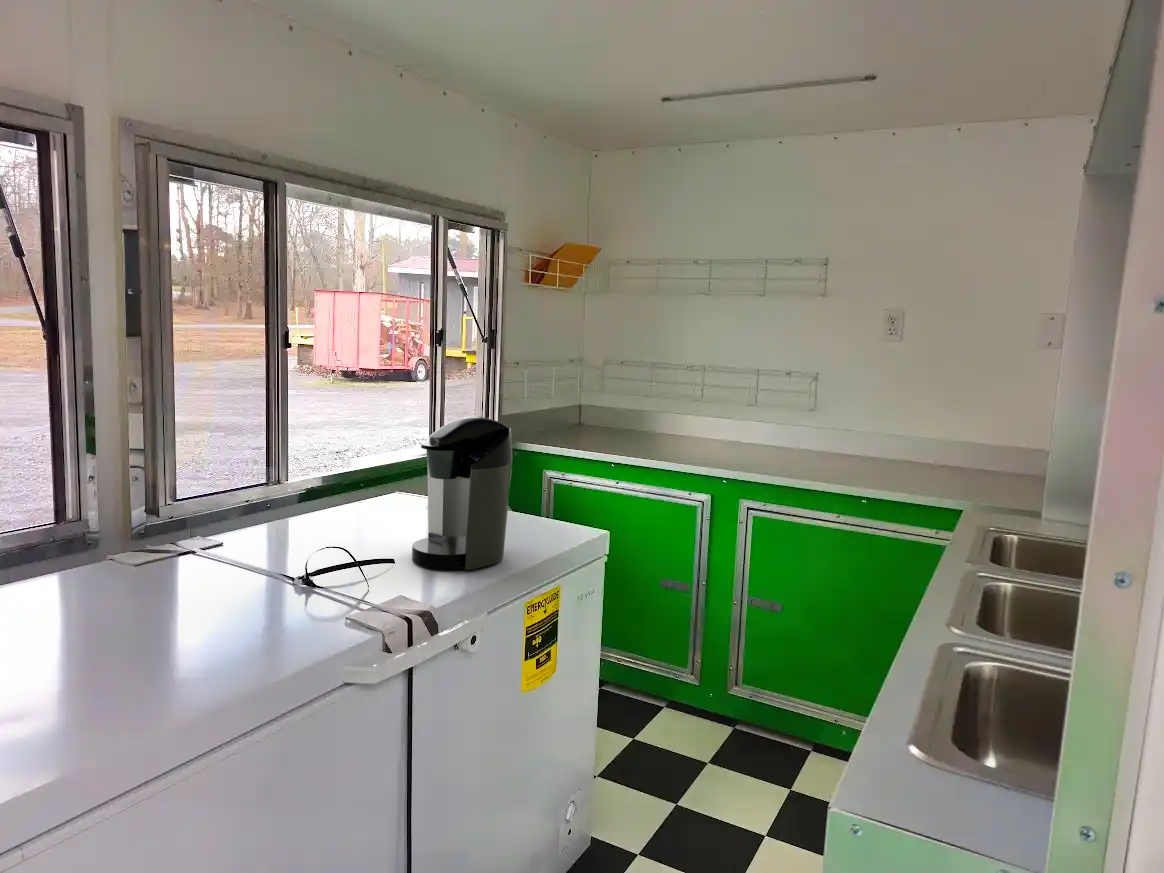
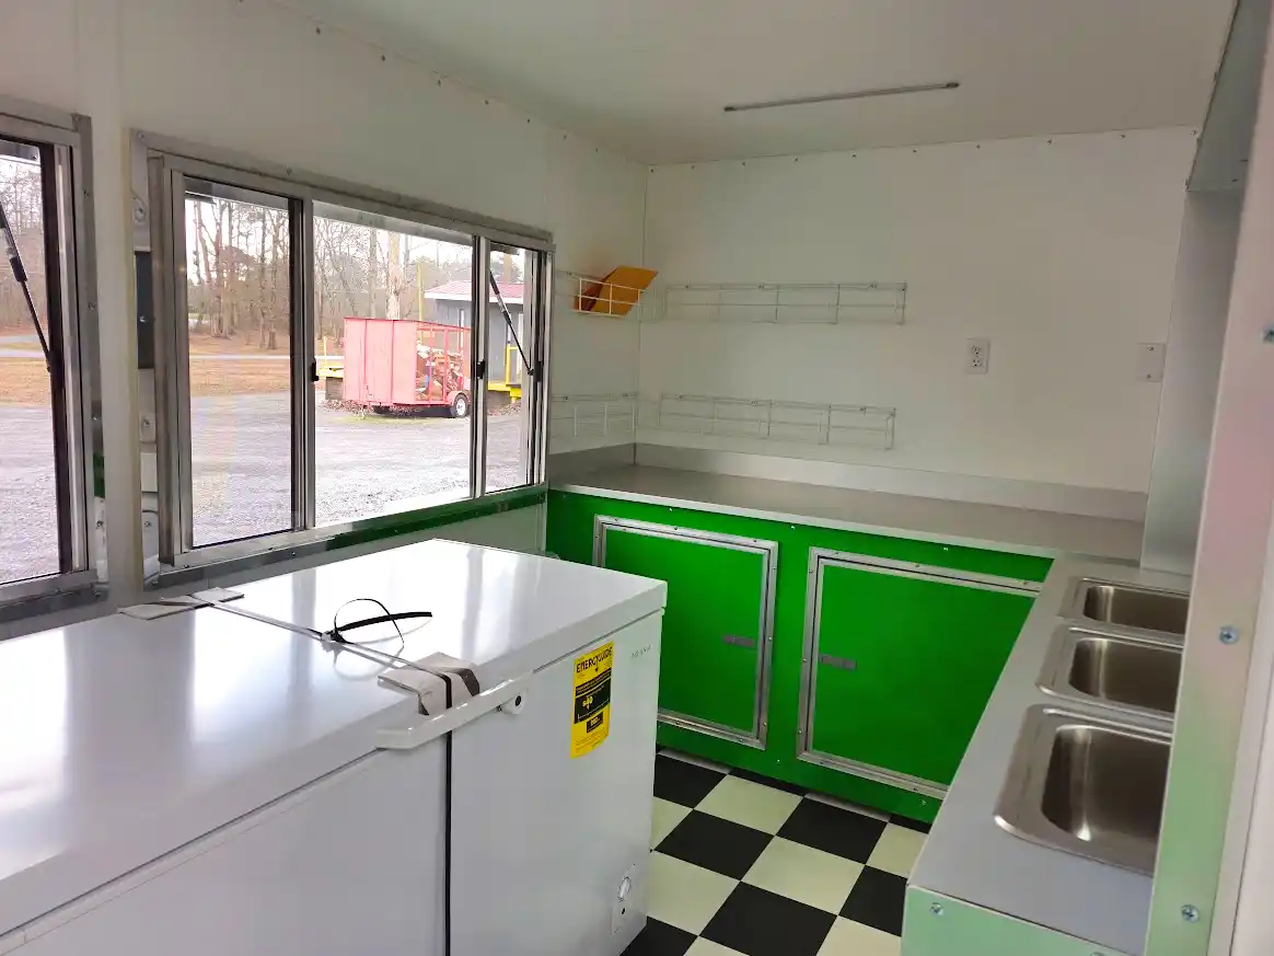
- coffee maker [411,415,513,571]
